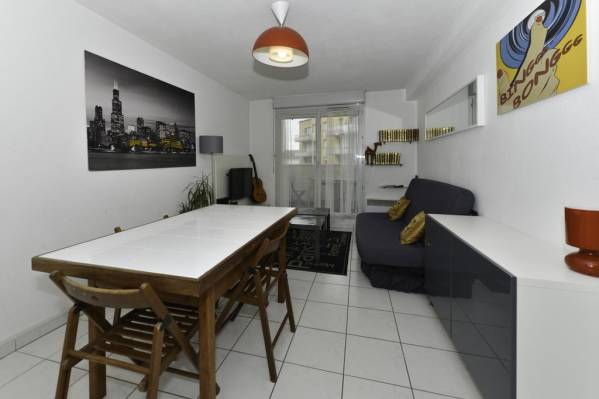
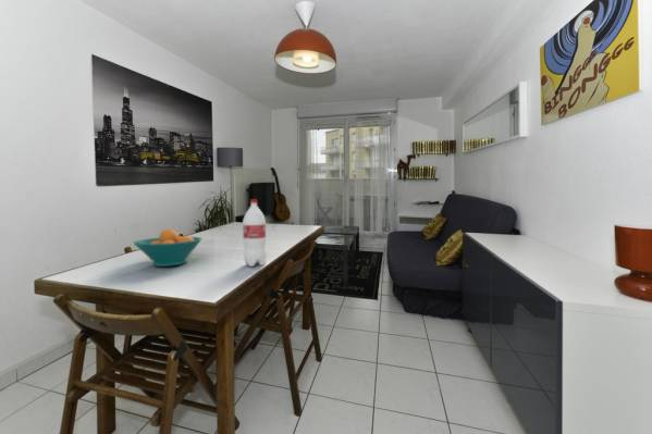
+ fruit bowl [133,228,204,268]
+ bottle [242,198,268,268]
